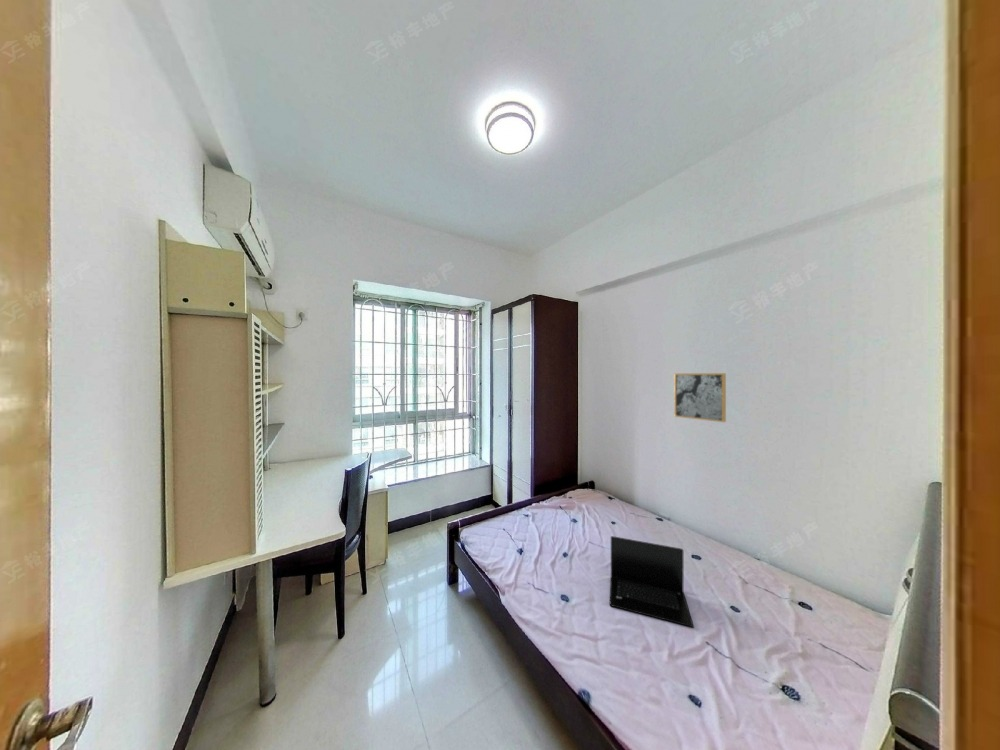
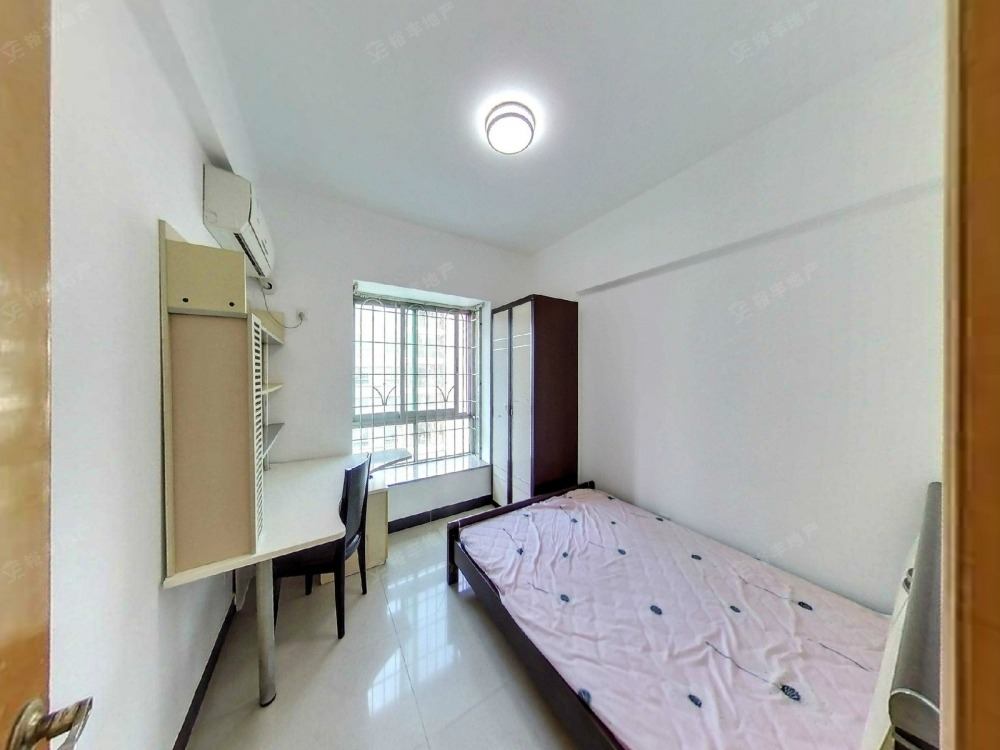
- wall art [673,372,727,423]
- laptop [609,535,694,628]
